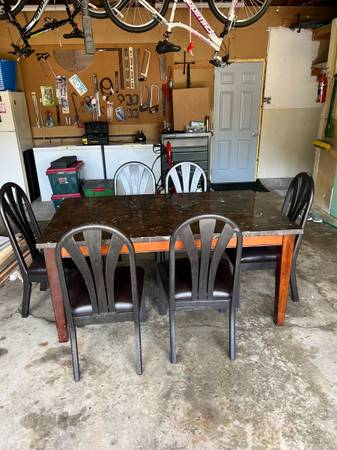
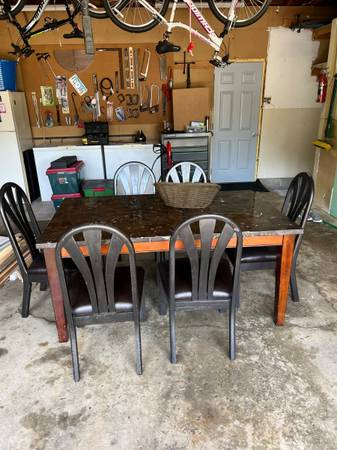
+ fruit basket [152,180,222,210]
